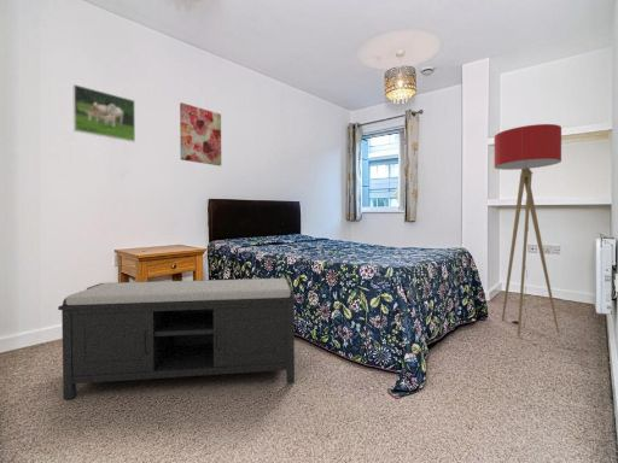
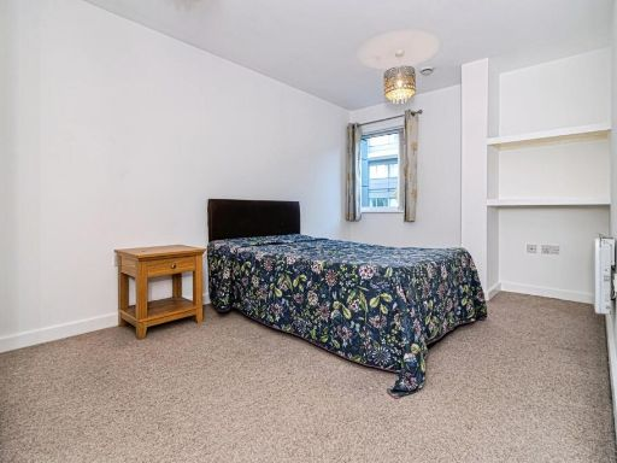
- floor lamp [494,123,562,338]
- bench [57,277,297,400]
- wall art [179,101,222,166]
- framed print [71,83,136,143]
